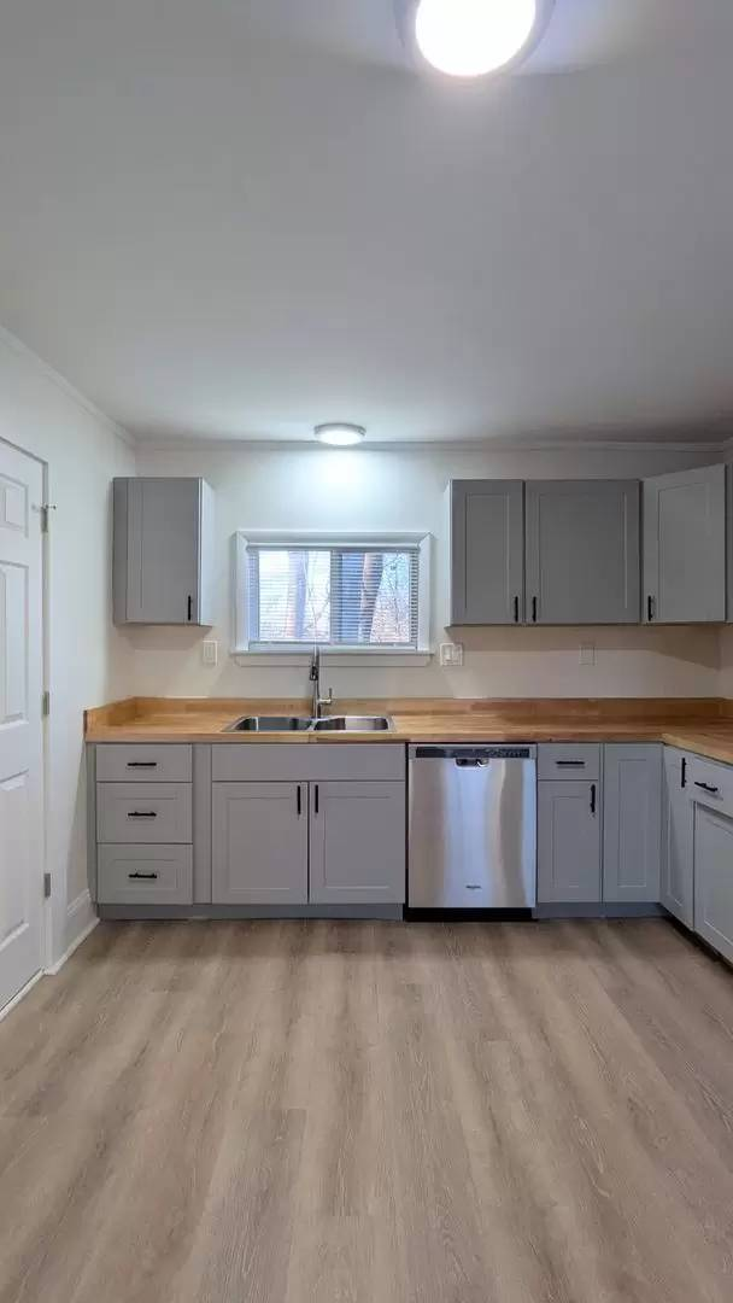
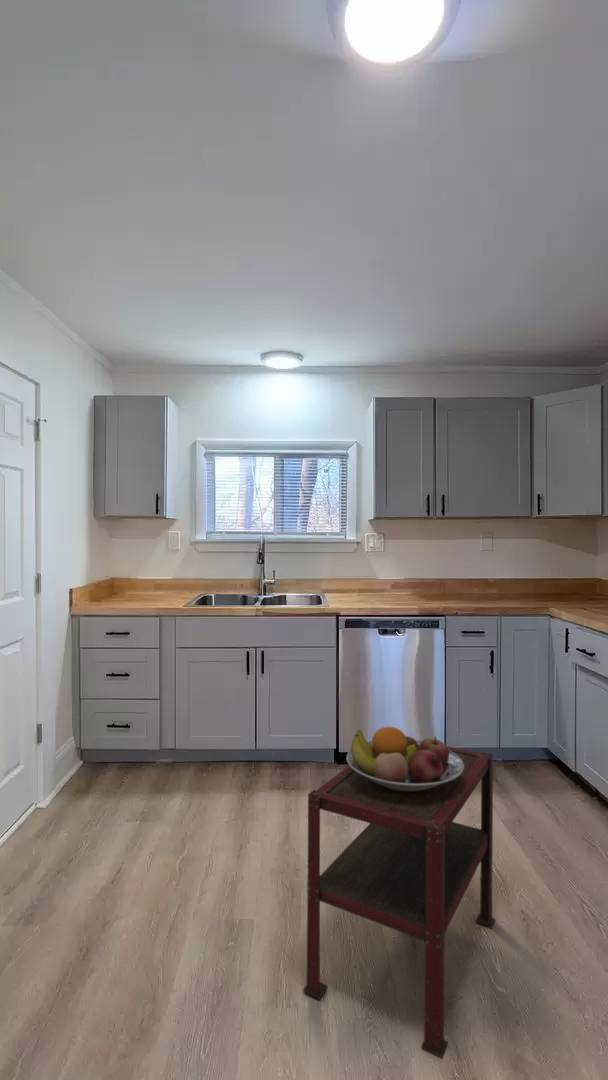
+ fruit bowl [346,726,464,792]
+ side table [302,739,496,1060]
